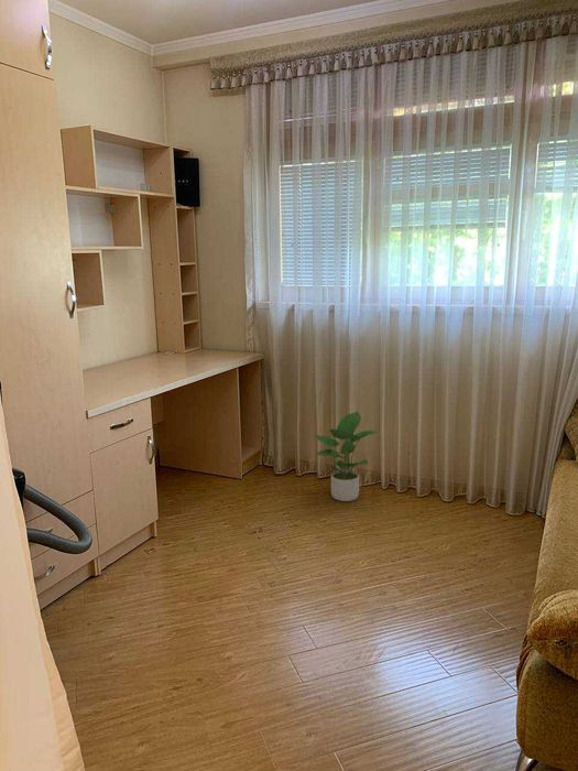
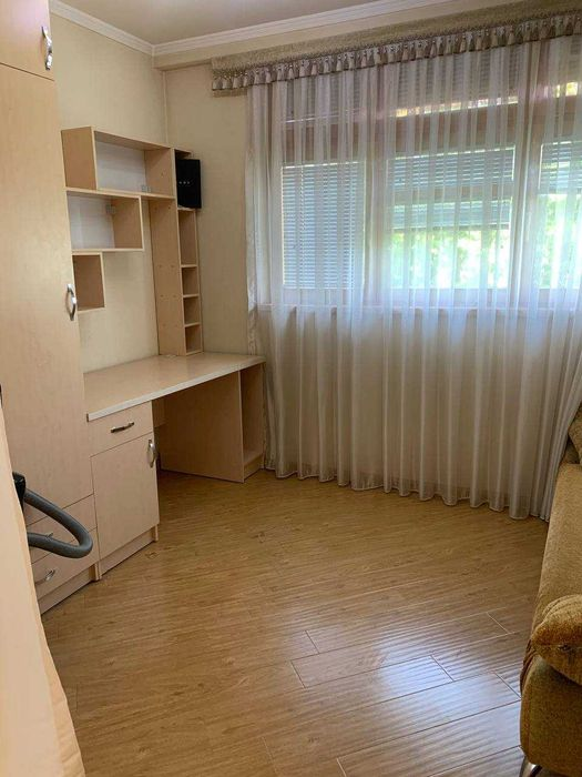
- potted plant [312,411,380,502]
